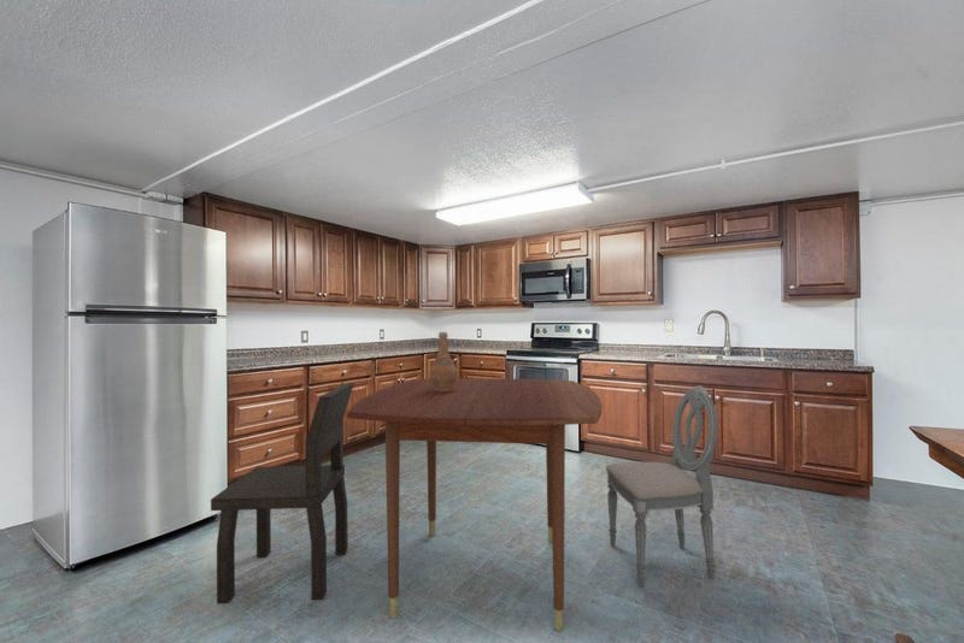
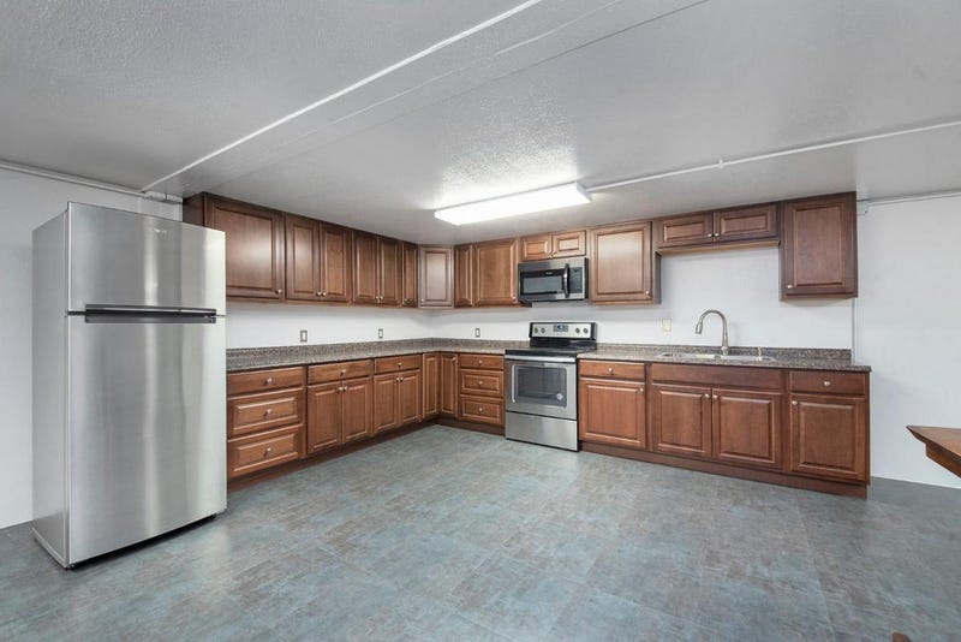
- dining chair [210,382,355,604]
- dining chair [605,384,718,589]
- vase [429,331,458,391]
- dining table [346,377,604,632]
